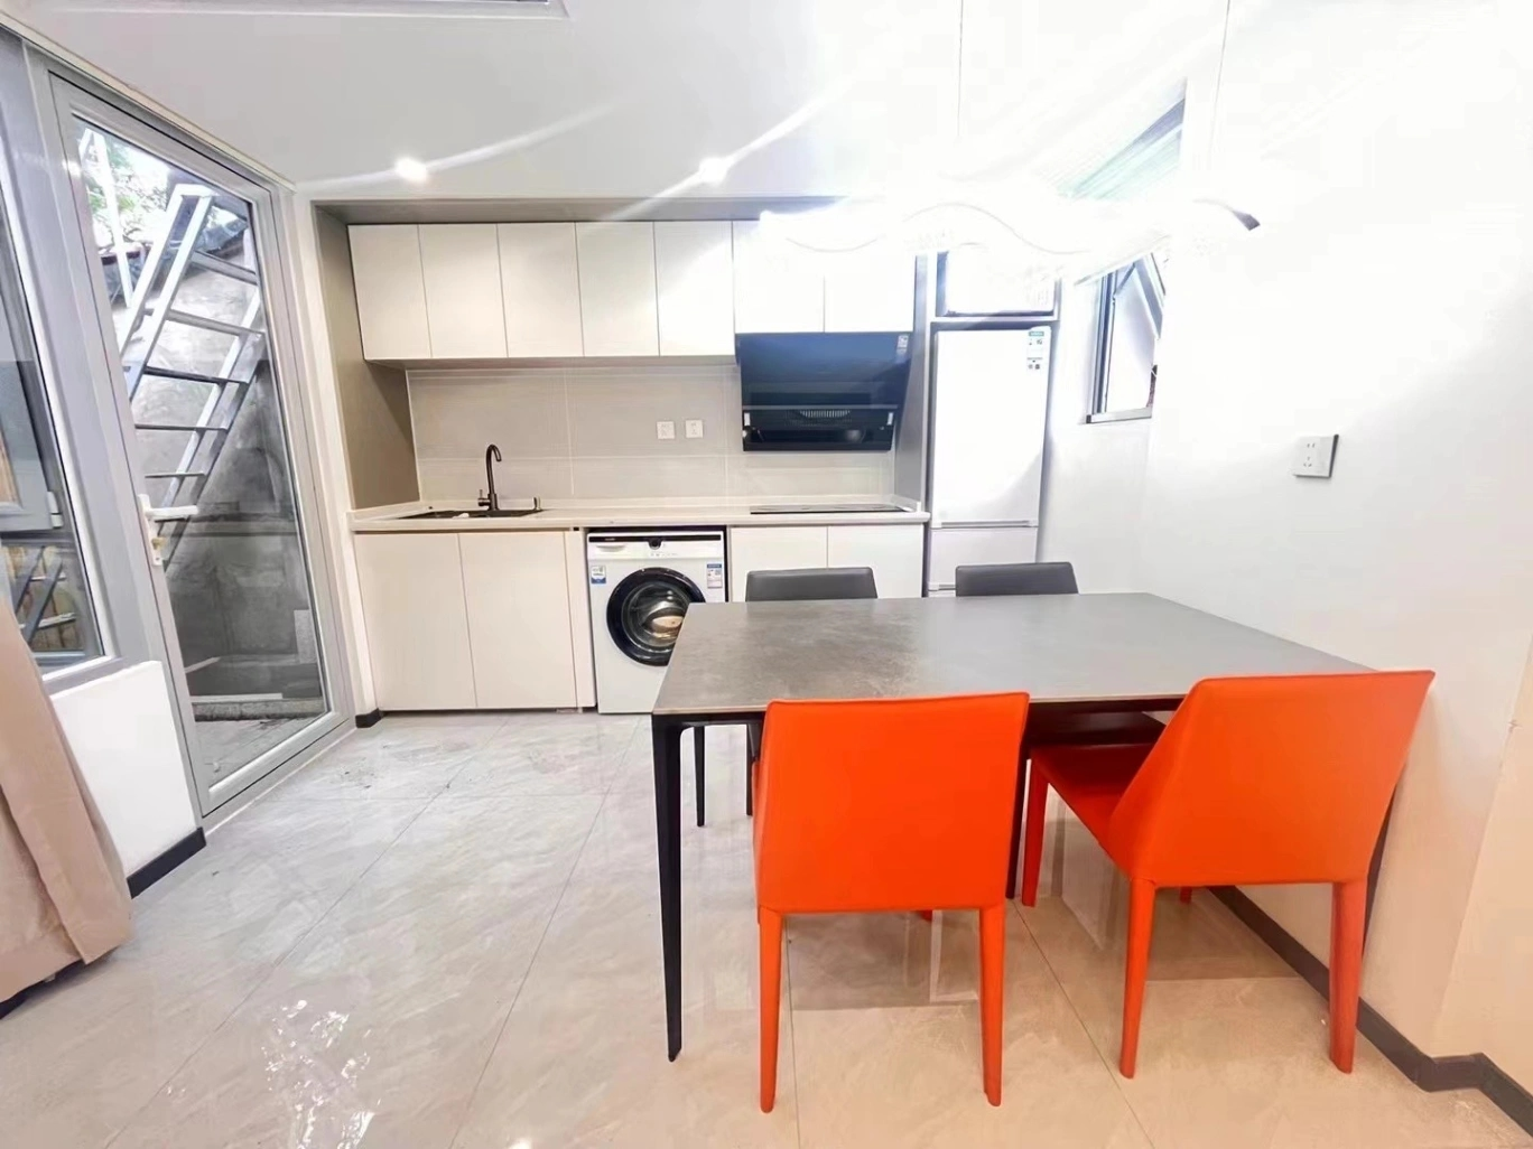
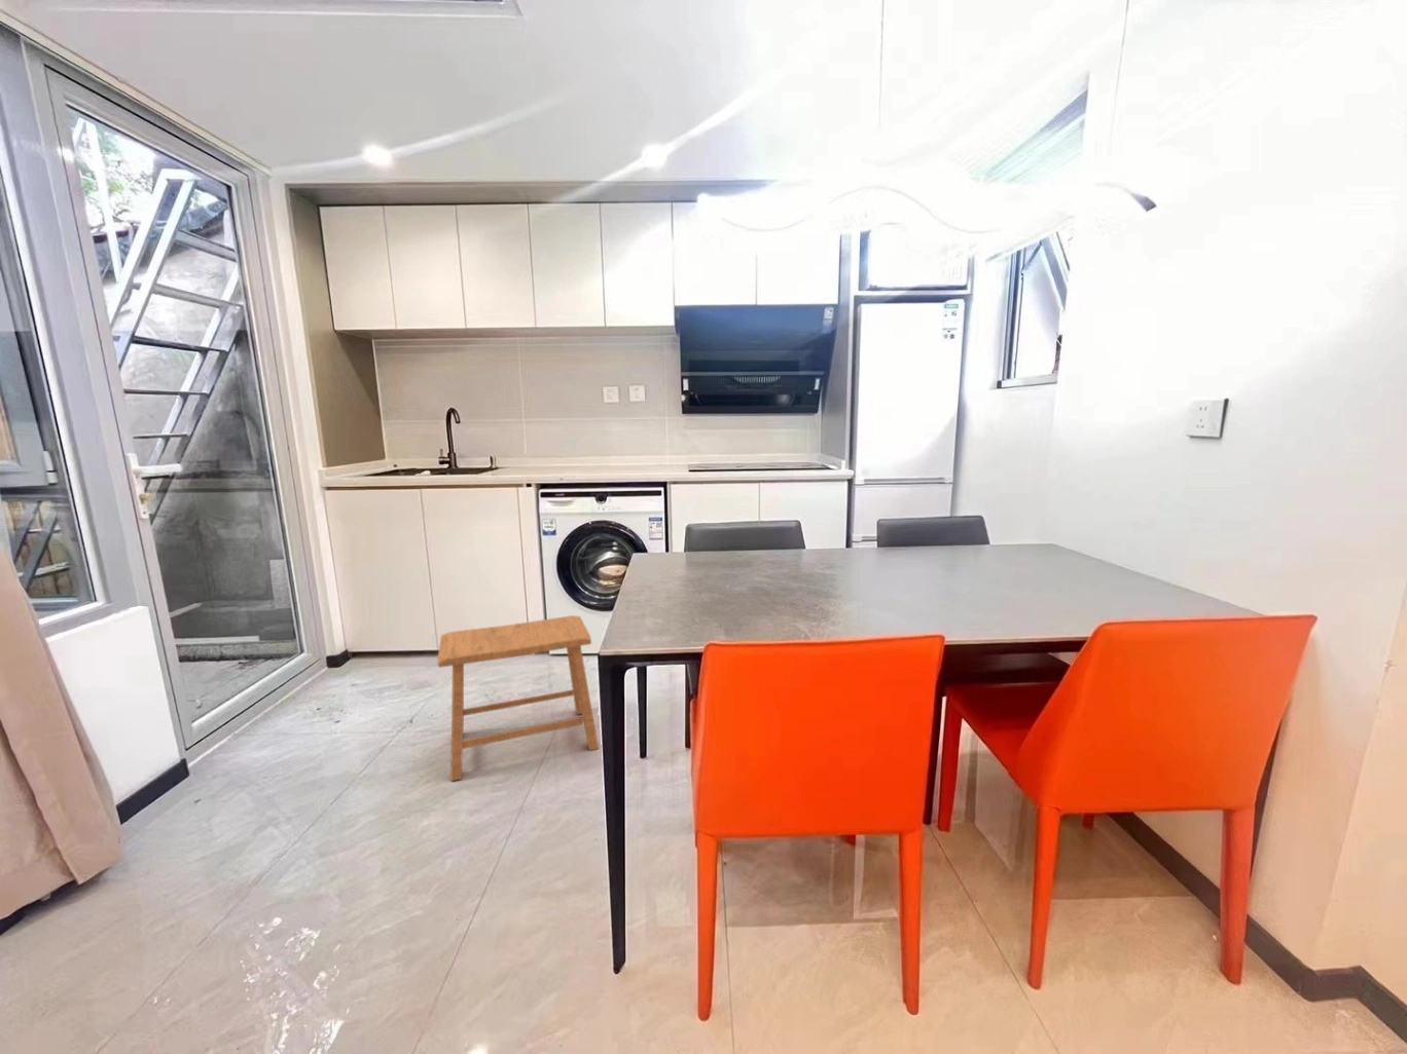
+ stool [438,614,599,782]
